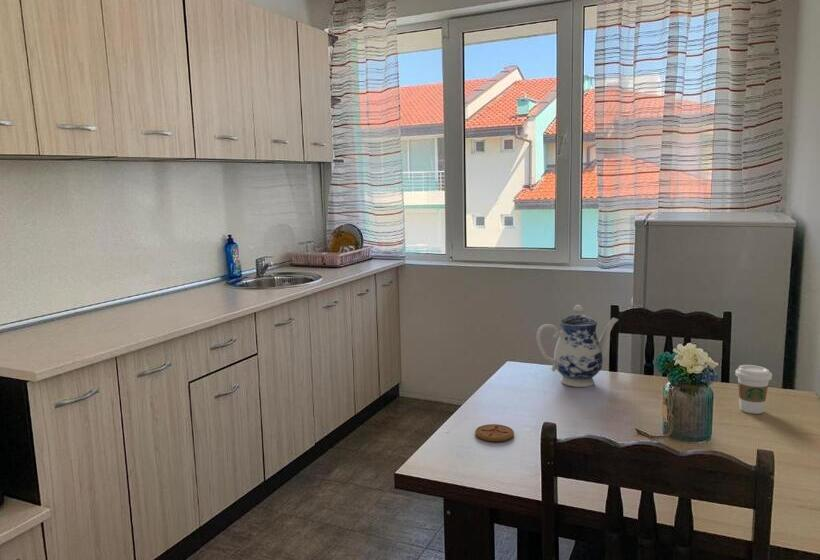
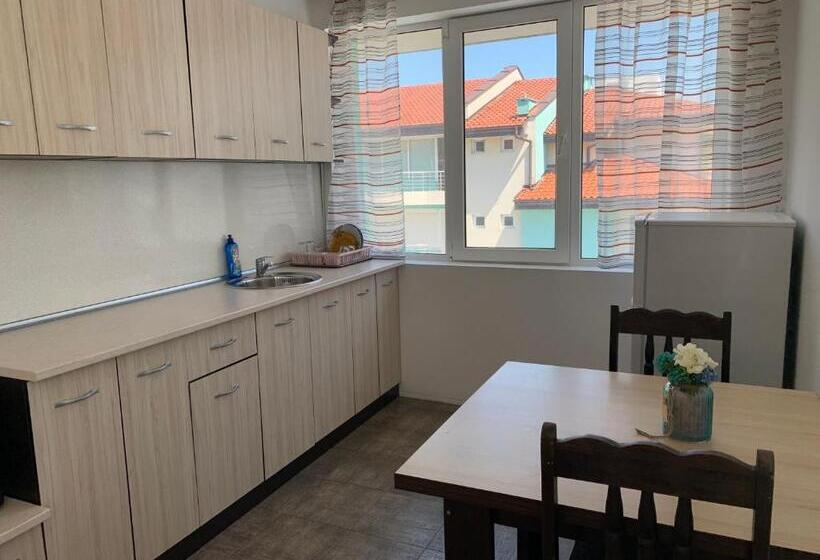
- coaster [474,423,515,442]
- coffee cup [734,364,773,415]
- teapot [535,304,620,388]
